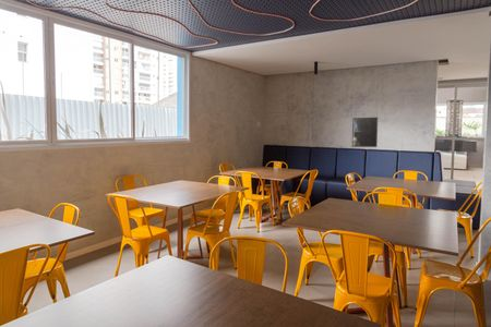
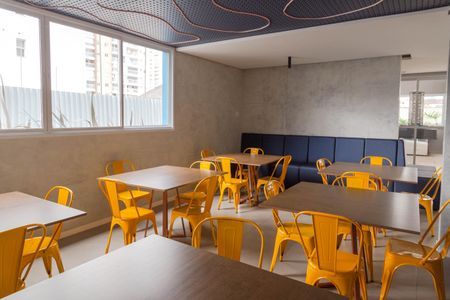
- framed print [351,117,379,148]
